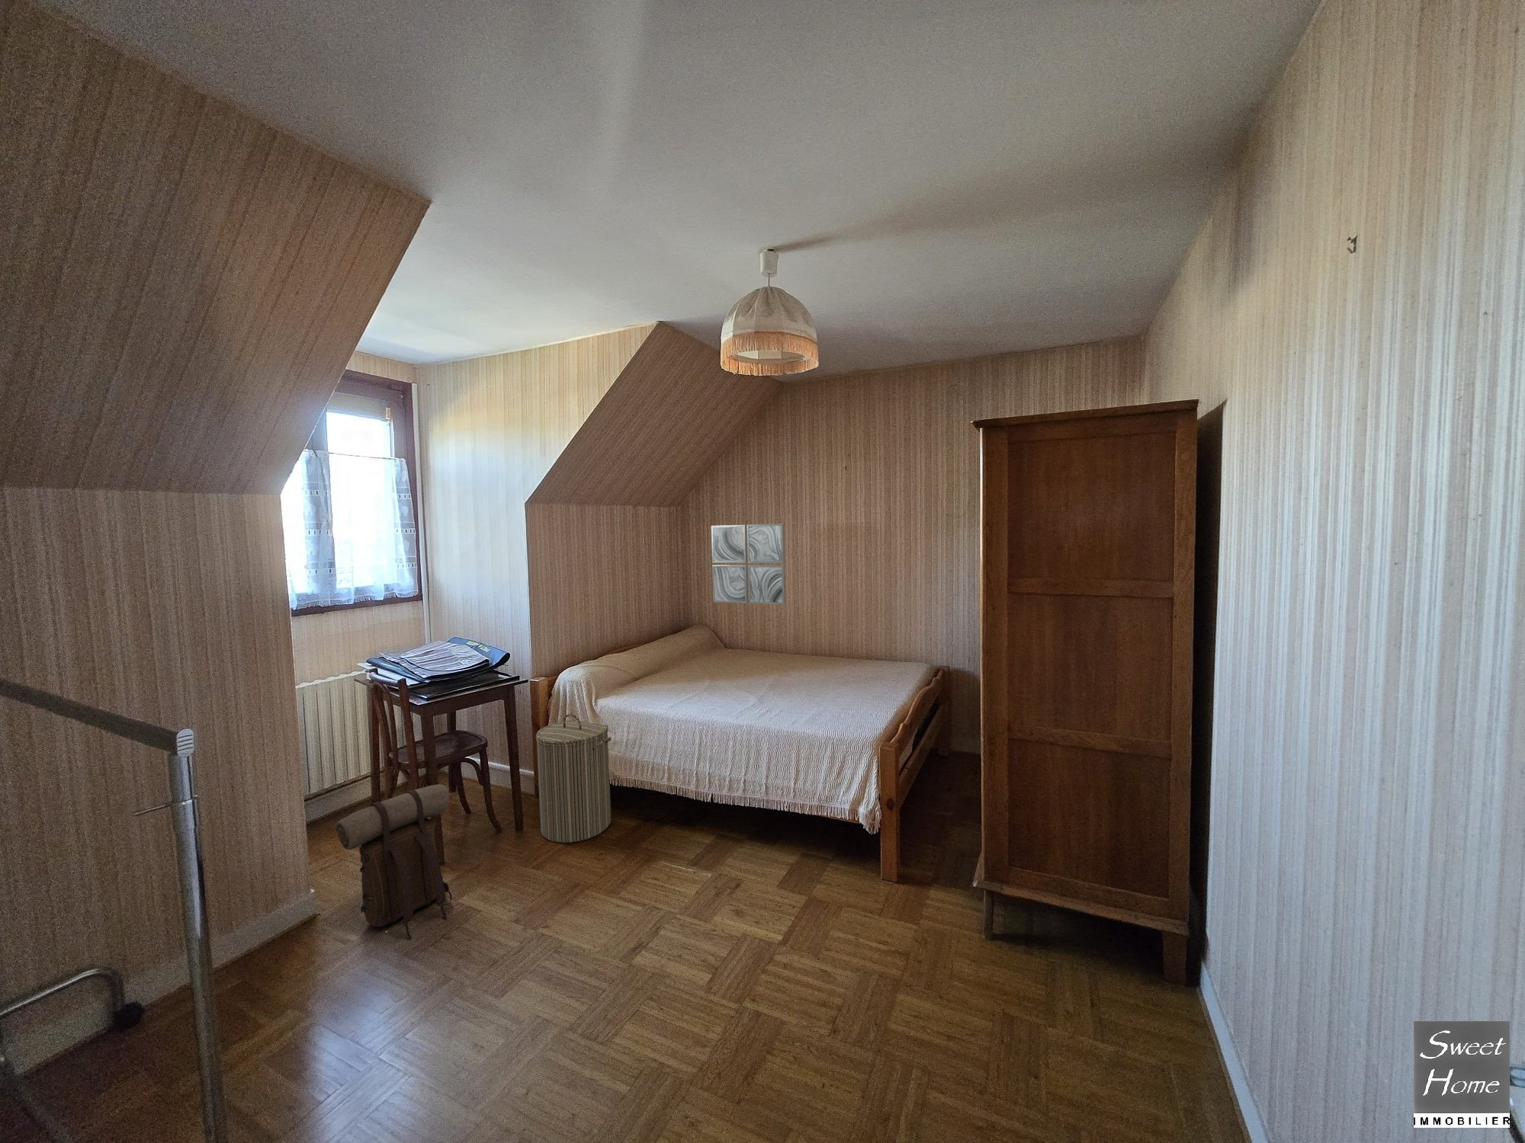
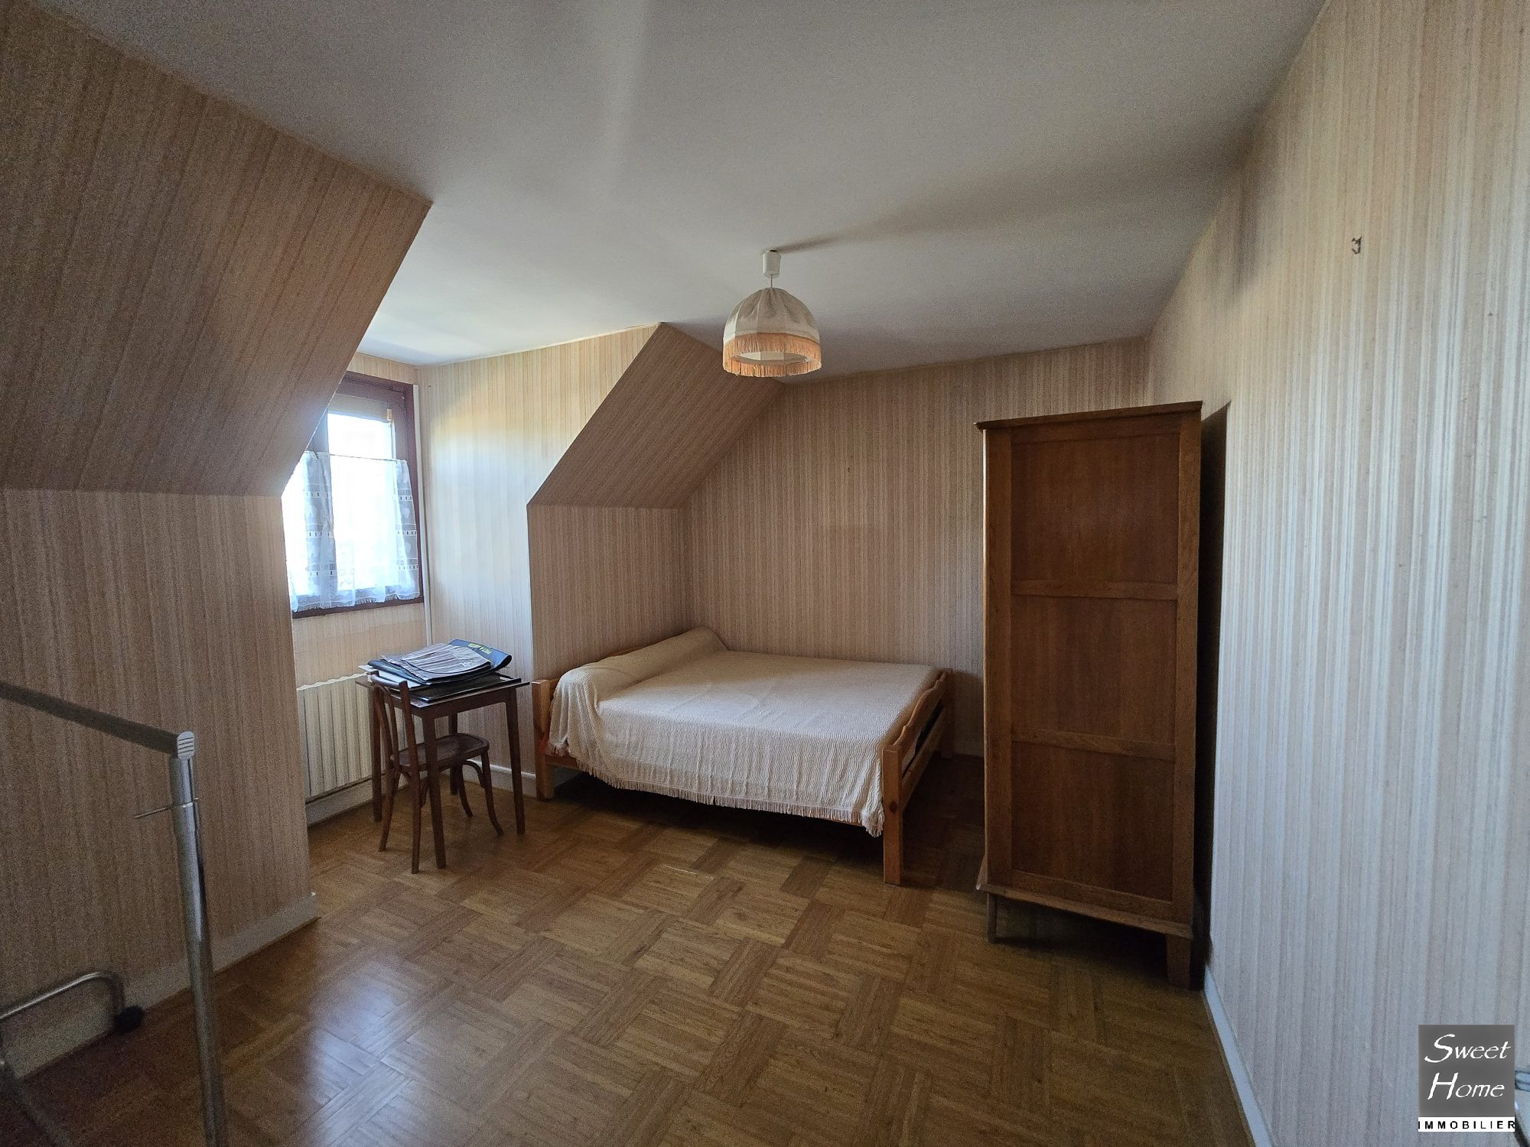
- laundry hamper [536,713,611,844]
- wall art [711,522,787,605]
- backpack [335,783,453,940]
